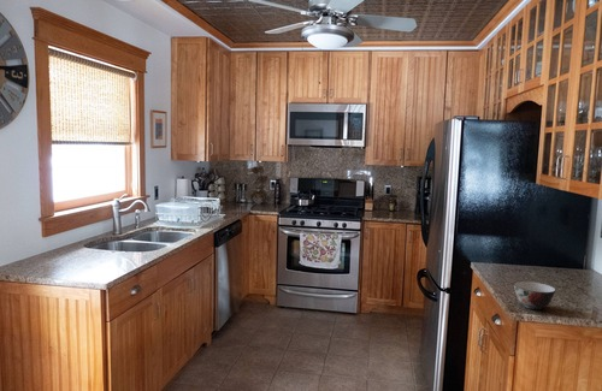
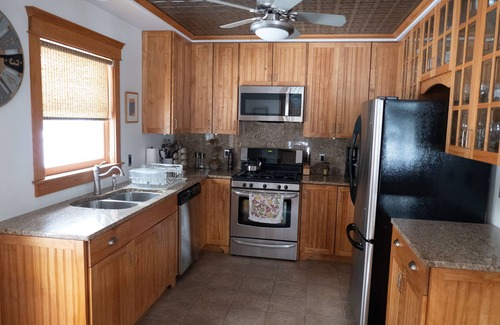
- soup bowl [513,280,557,310]
